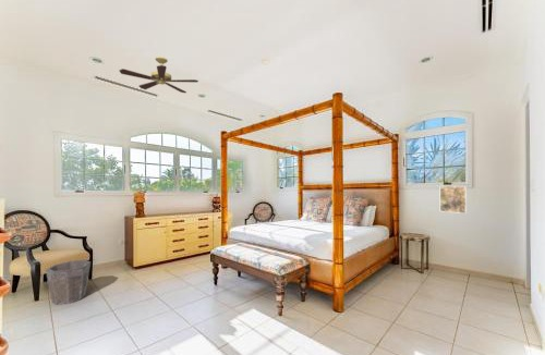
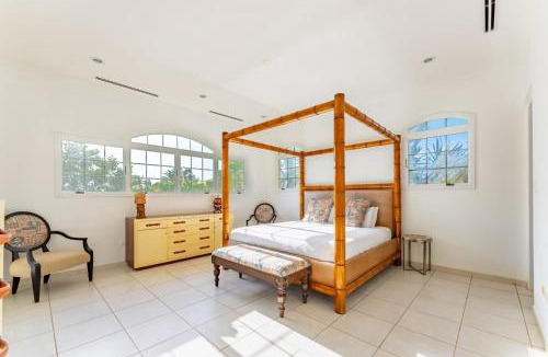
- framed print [439,185,468,215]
- waste bin [45,259,92,306]
- ceiling fan [119,56,199,94]
